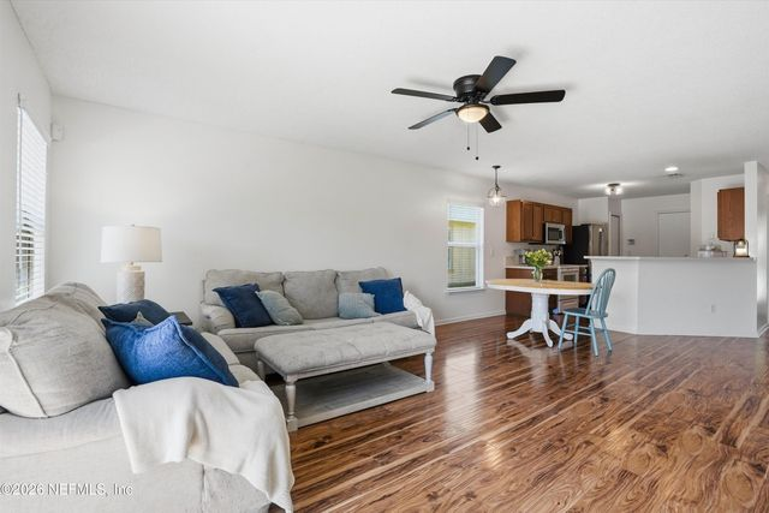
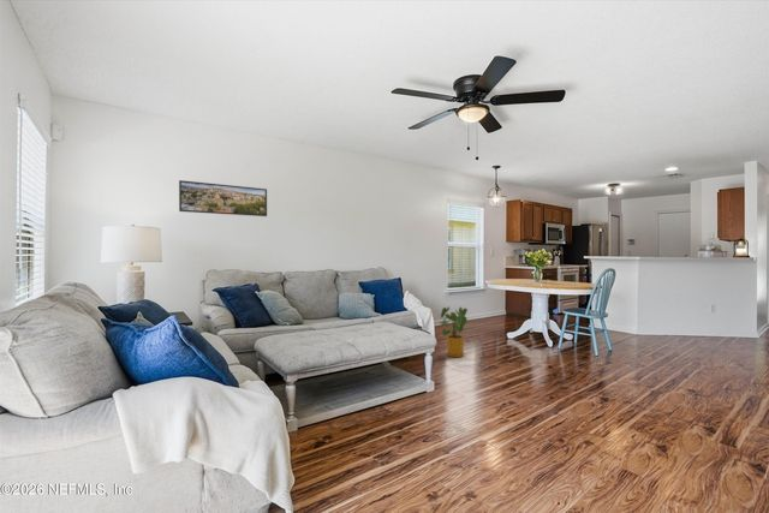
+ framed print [178,179,268,217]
+ house plant [439,306,471,358]
